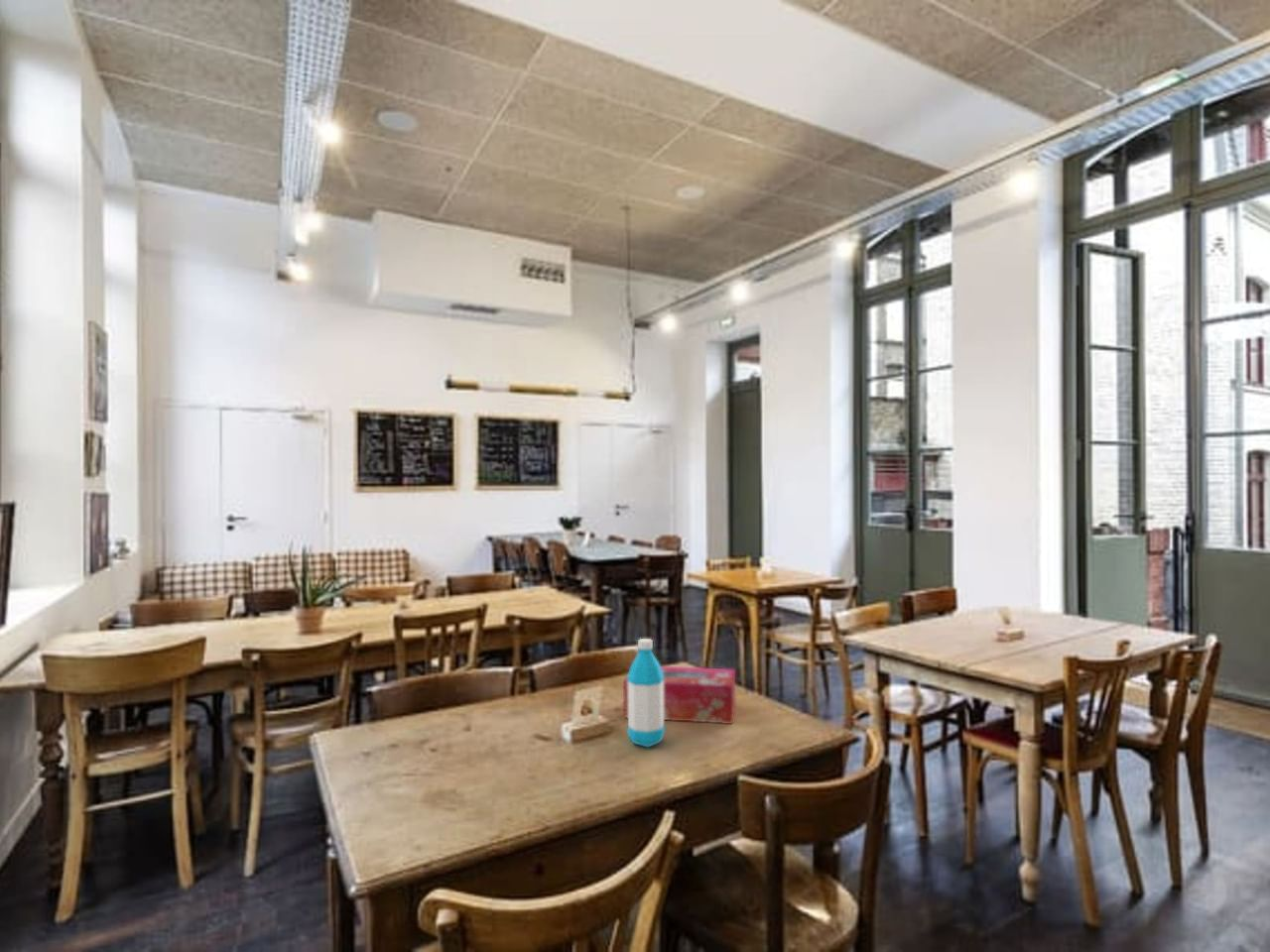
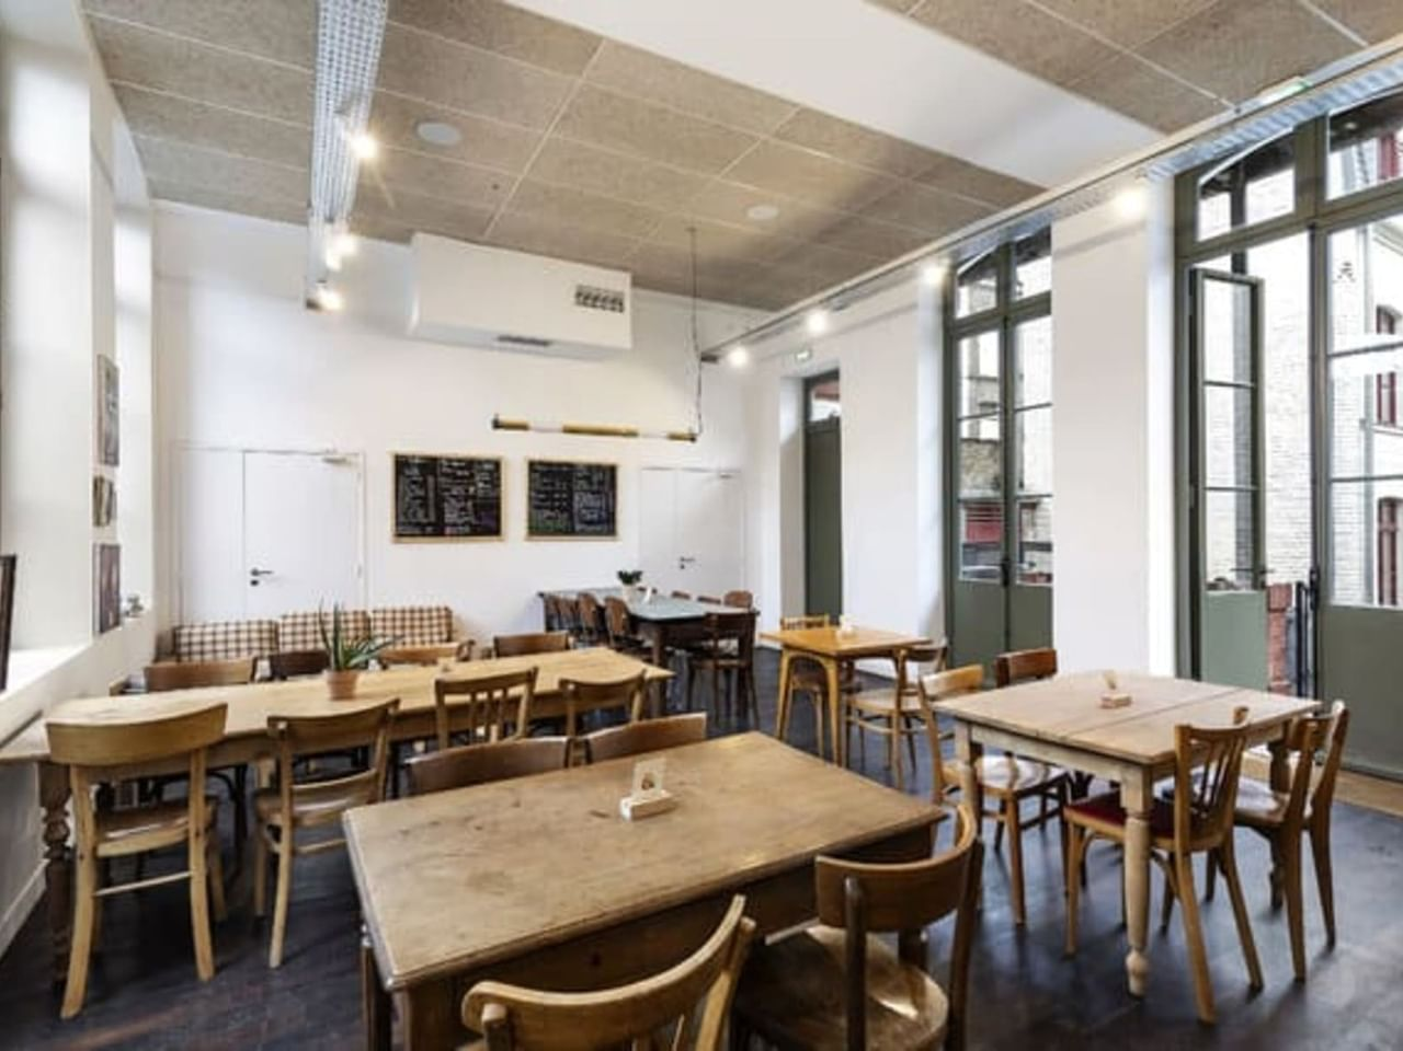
- tissue box [622,665,736,725]
- water bottle [626,638,666,749]
